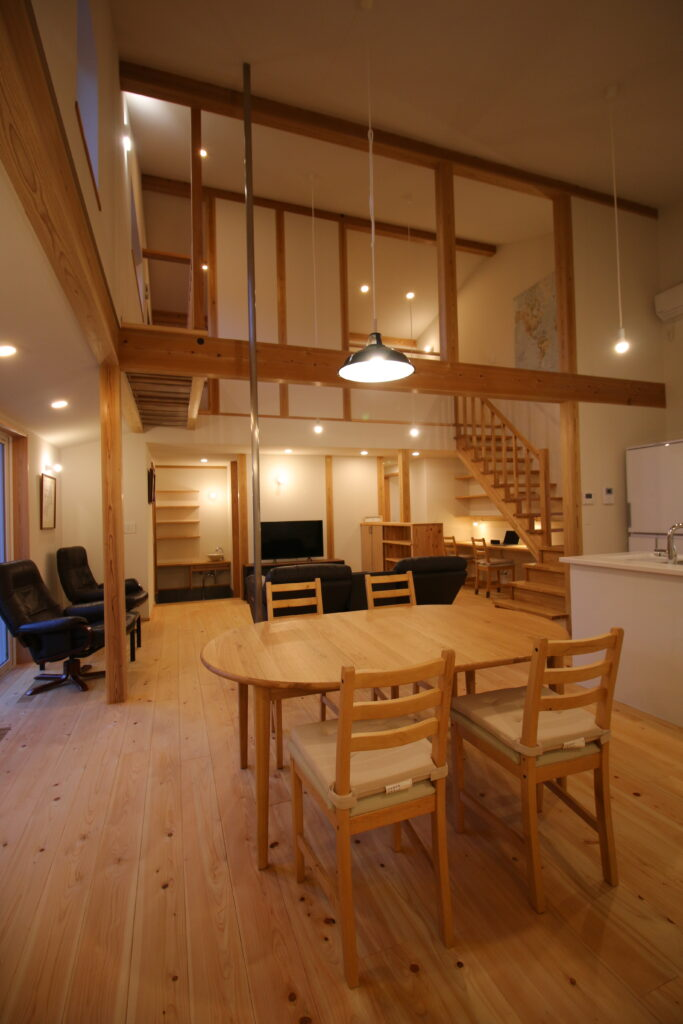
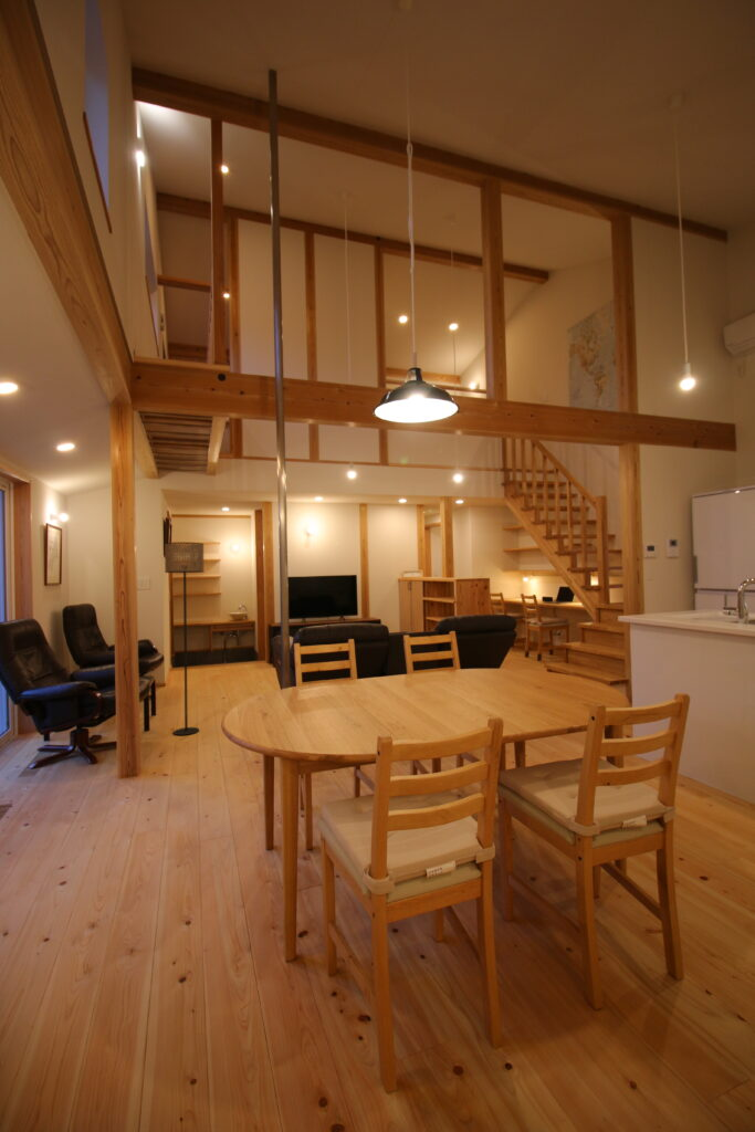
+ floor lamp [164,542,206,736]
